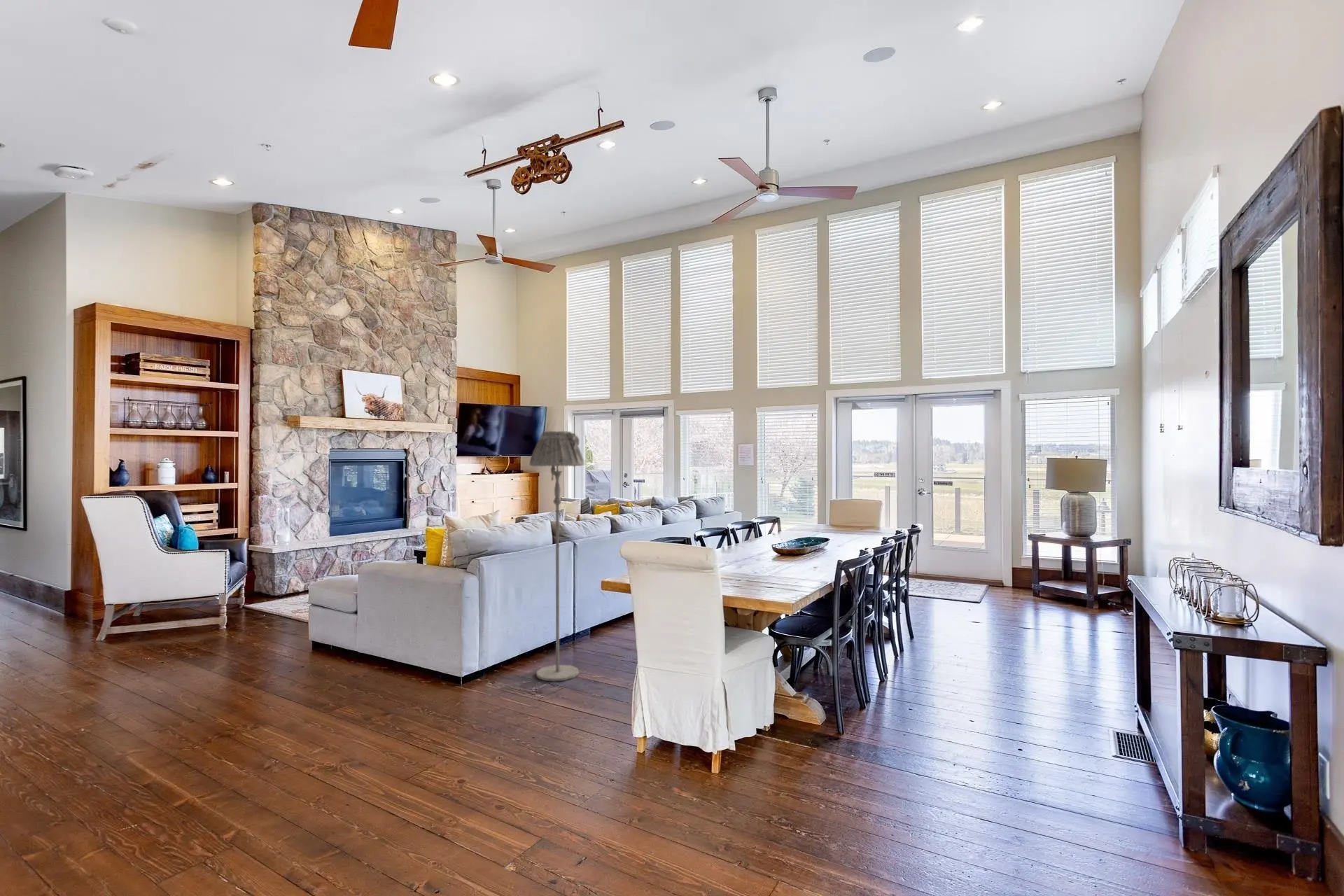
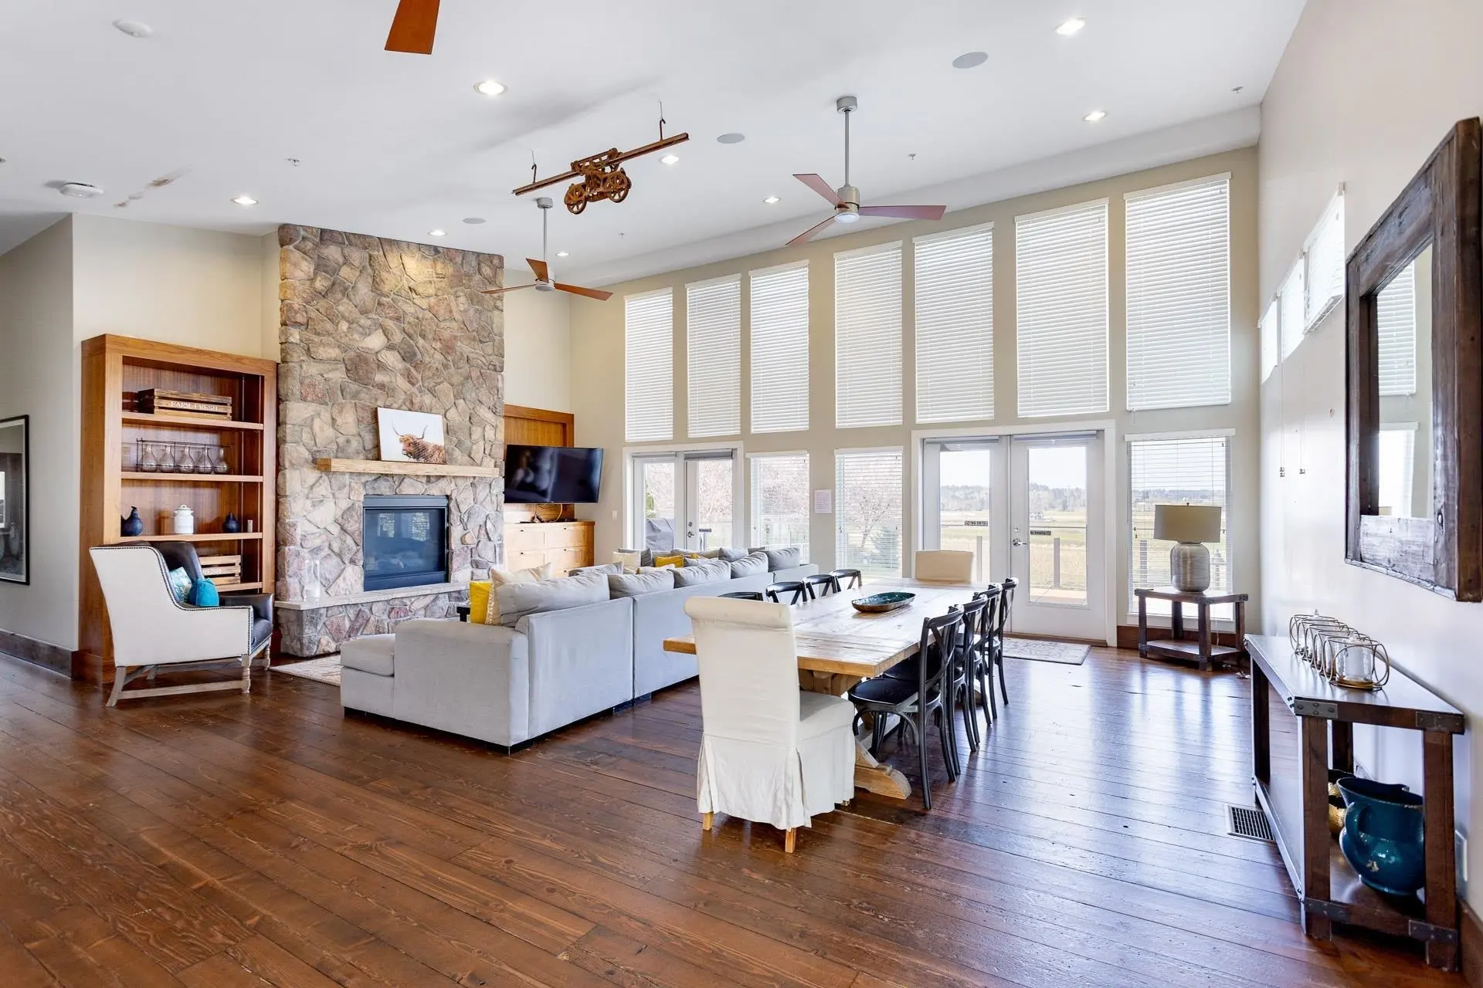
- floor lamp [529,430,585,682]
